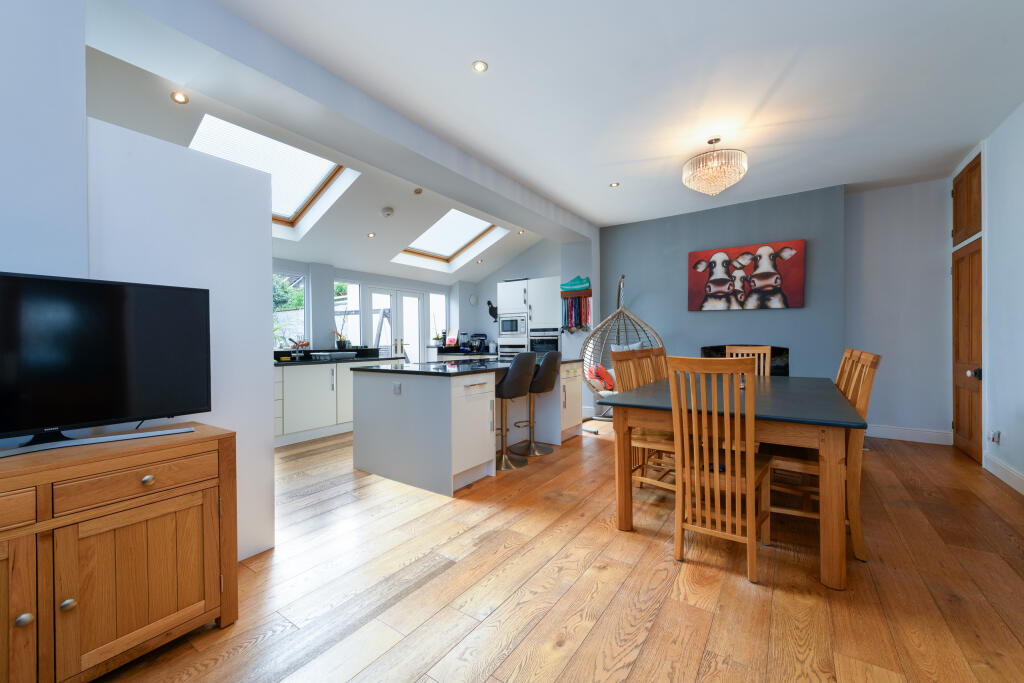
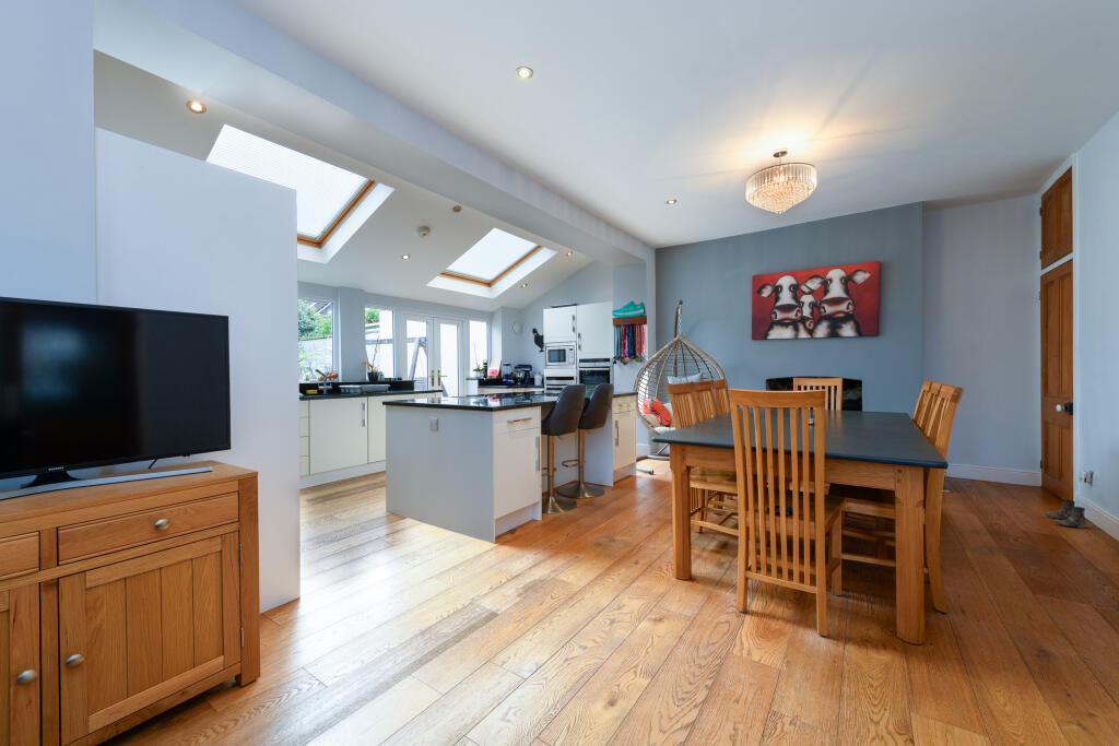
+ boots [1044,499,1086,530]
